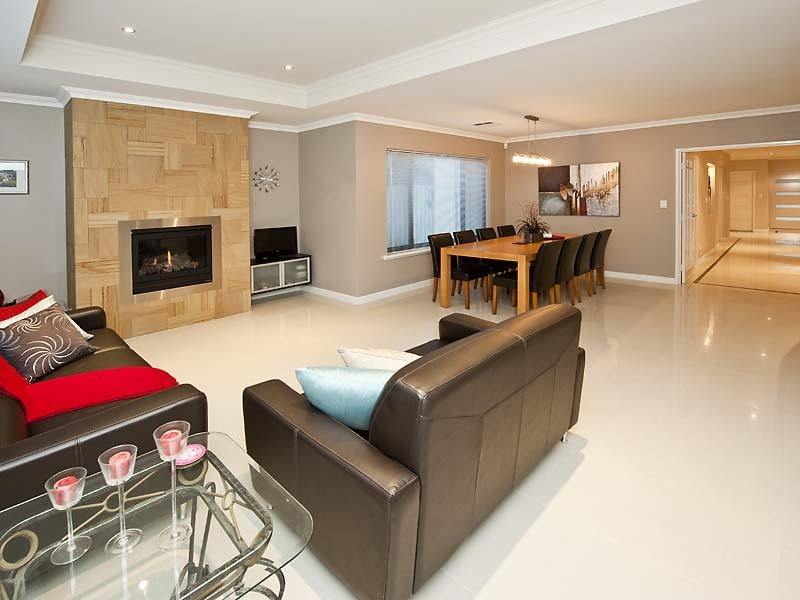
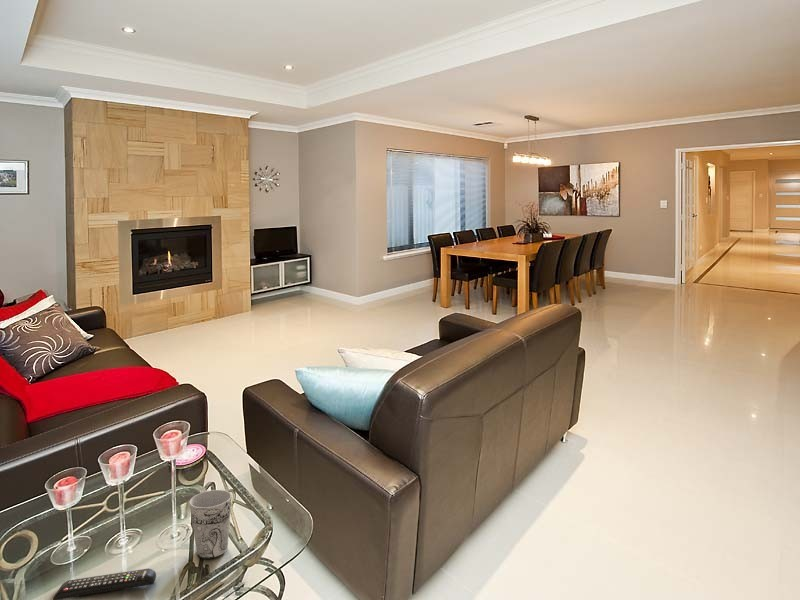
+ cup [188,489,233,560]
+ remote control [52,567,157,600]
